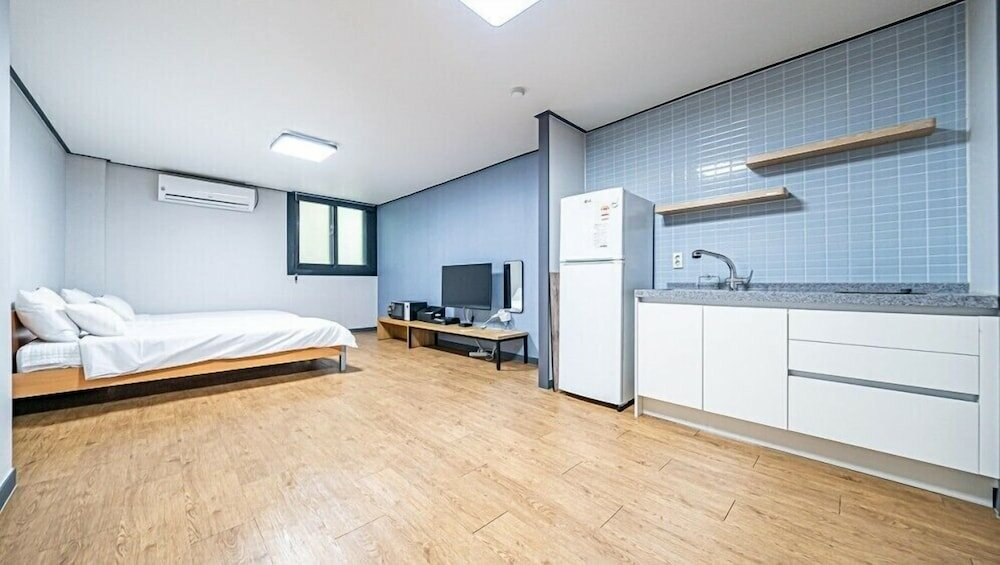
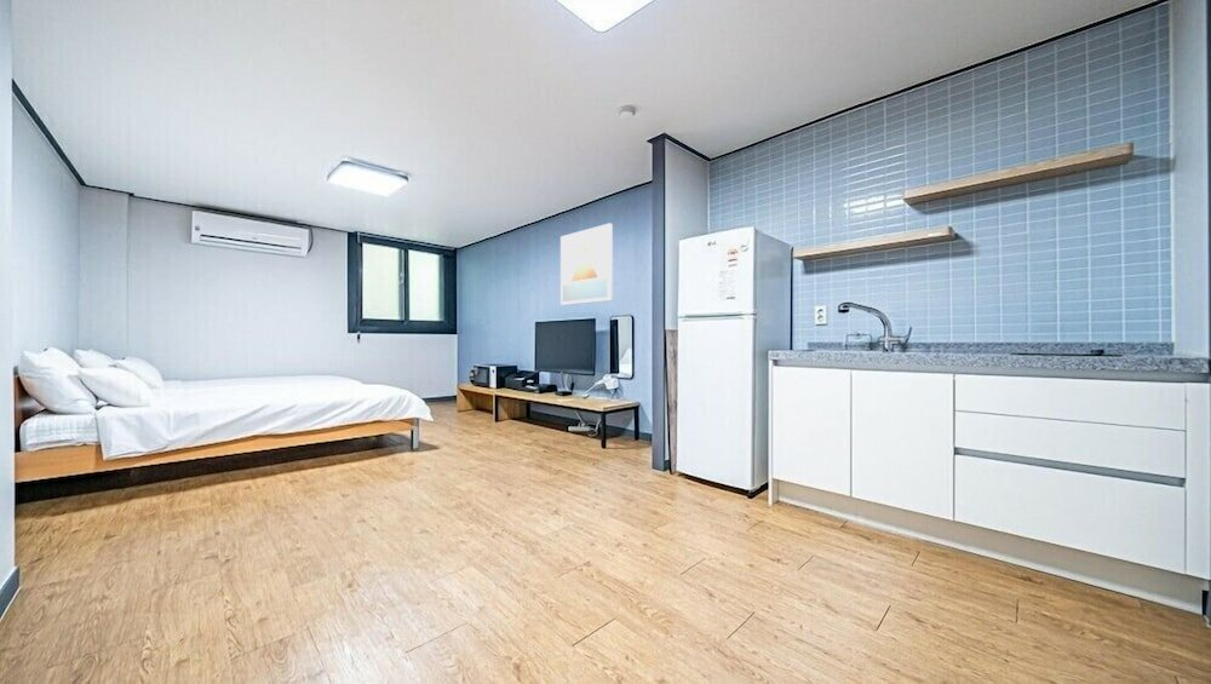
+ wall art [559,222,614,306]
